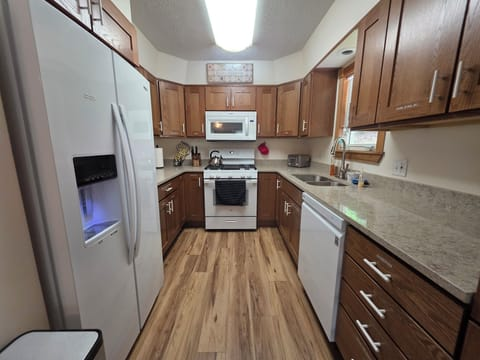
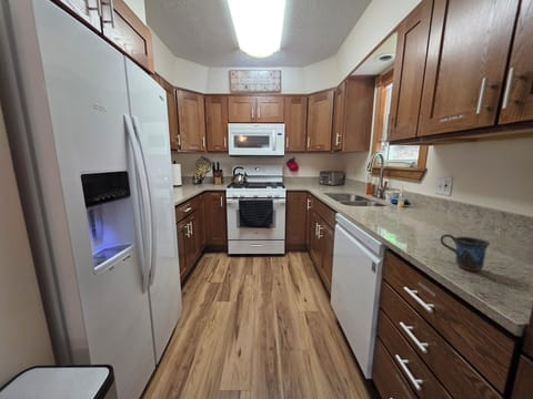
+ mug [440,233,491,272]
